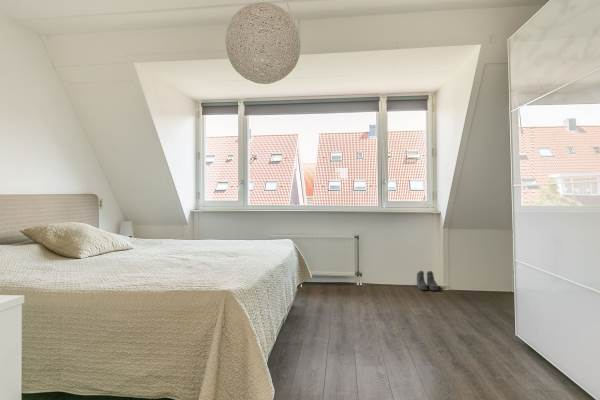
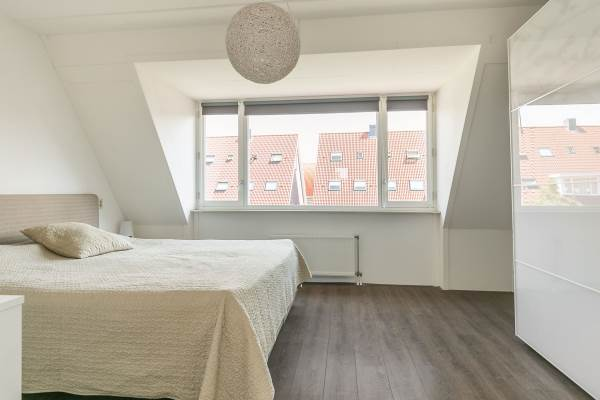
- boots [416,270,439,291]
